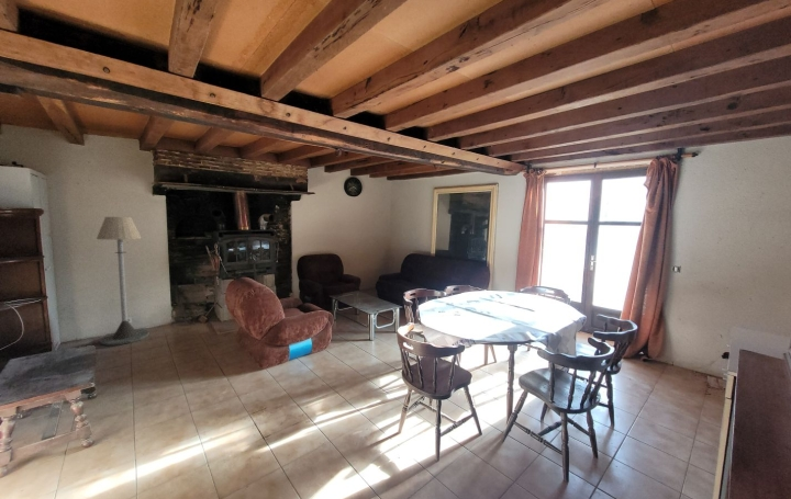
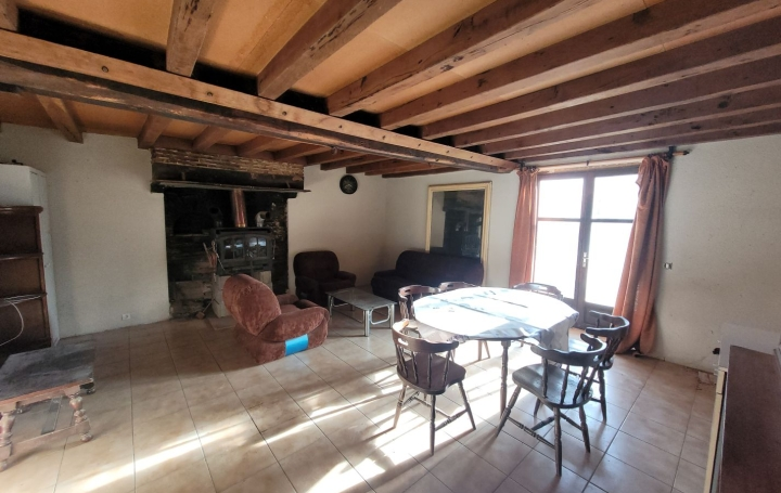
- floor lamp [96,216,151,347]
